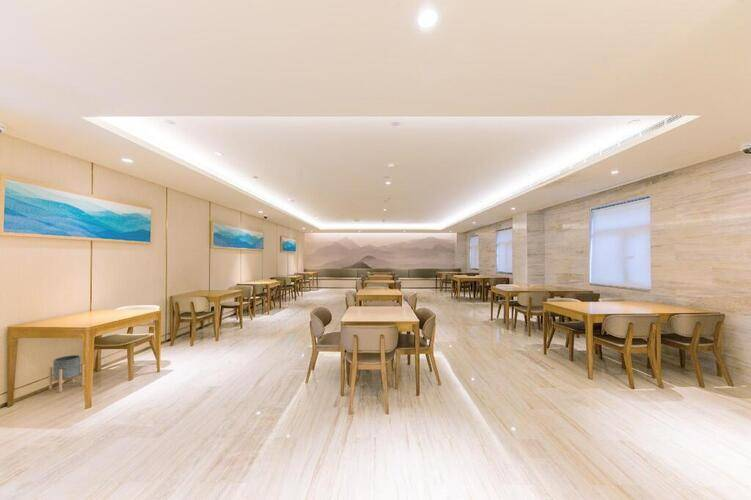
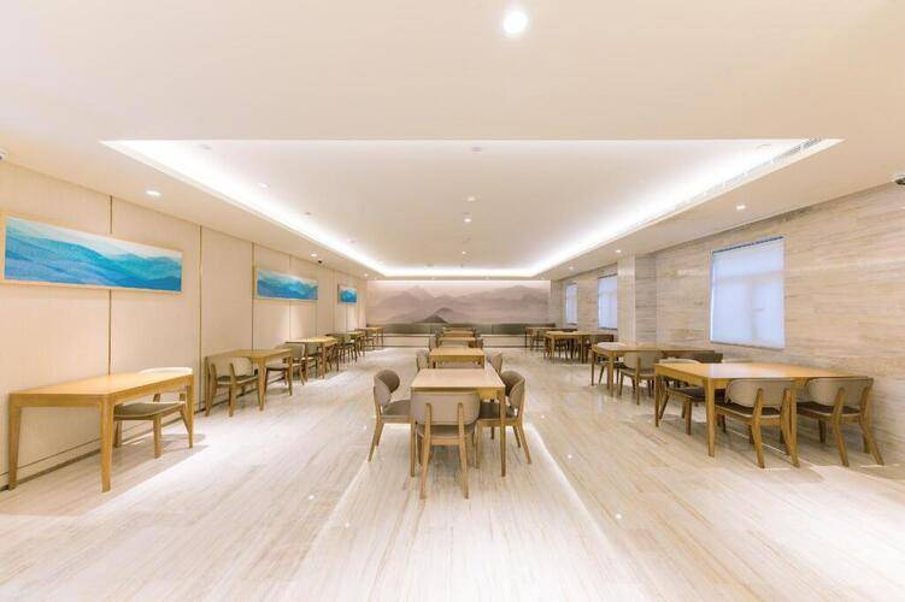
- planter [48,354,85,393]
